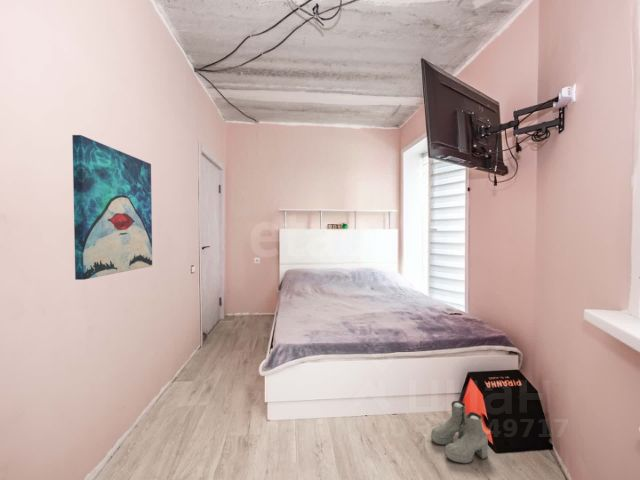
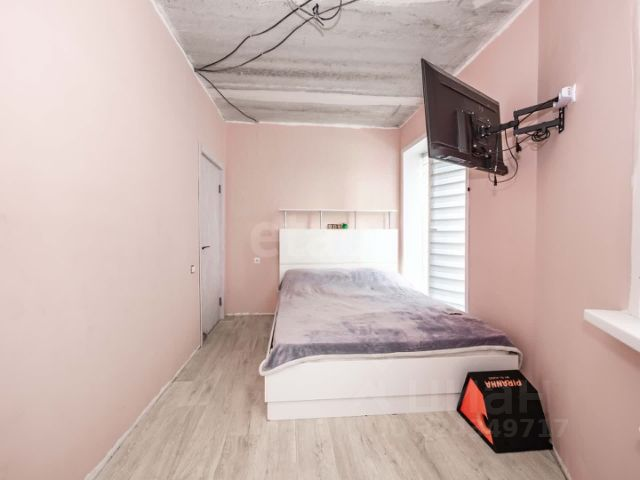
- boots [430,400,489,464]
- wall art [71,134,153,281]
